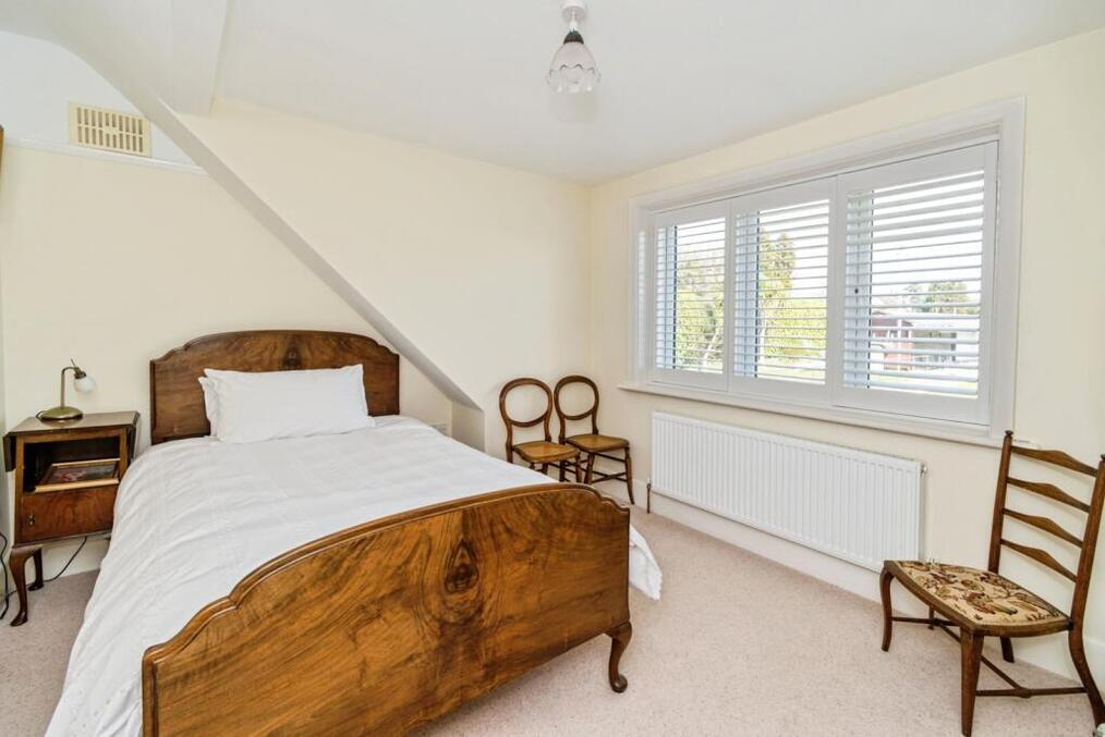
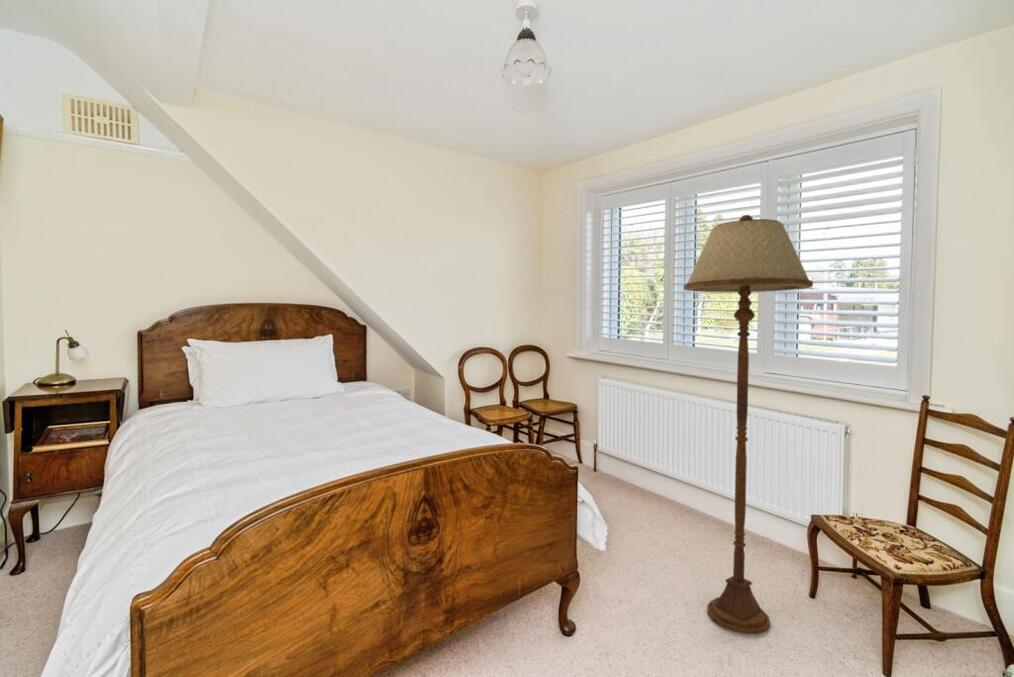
+ floor lamp [683,214,814,635]
